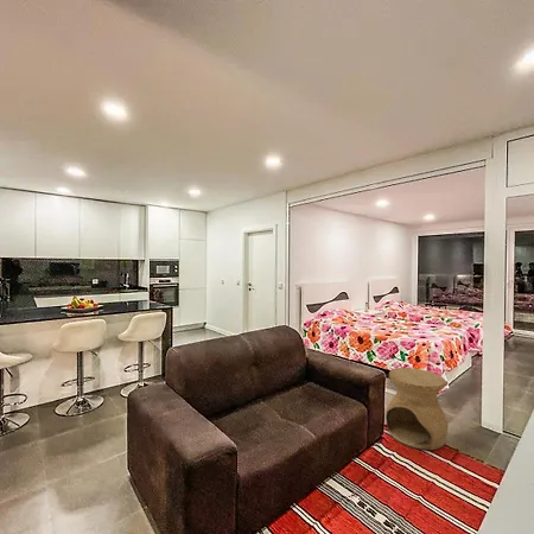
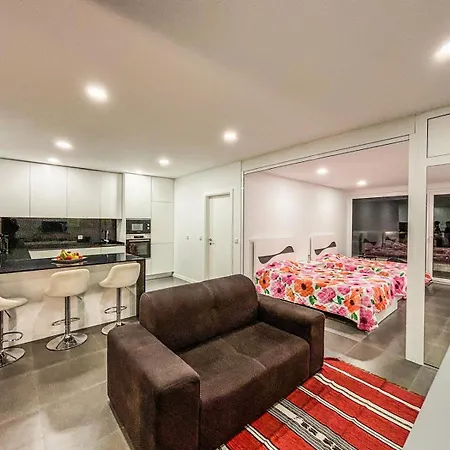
- side table [384,367,449,451]
